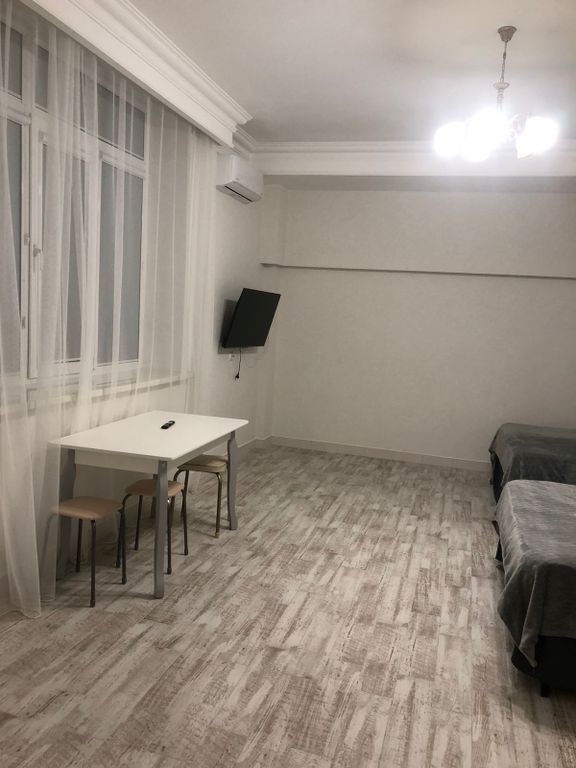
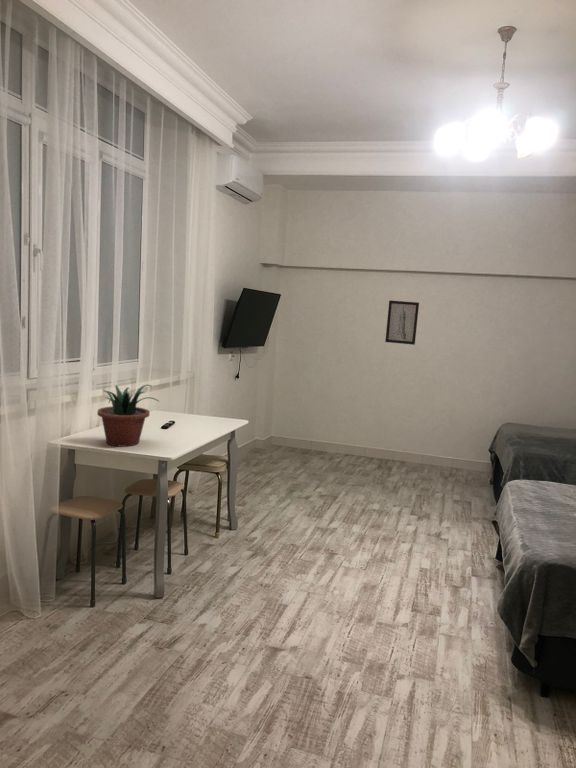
+ wall art [384,299,420,346]
+ potted plant [97,384,160,448]
